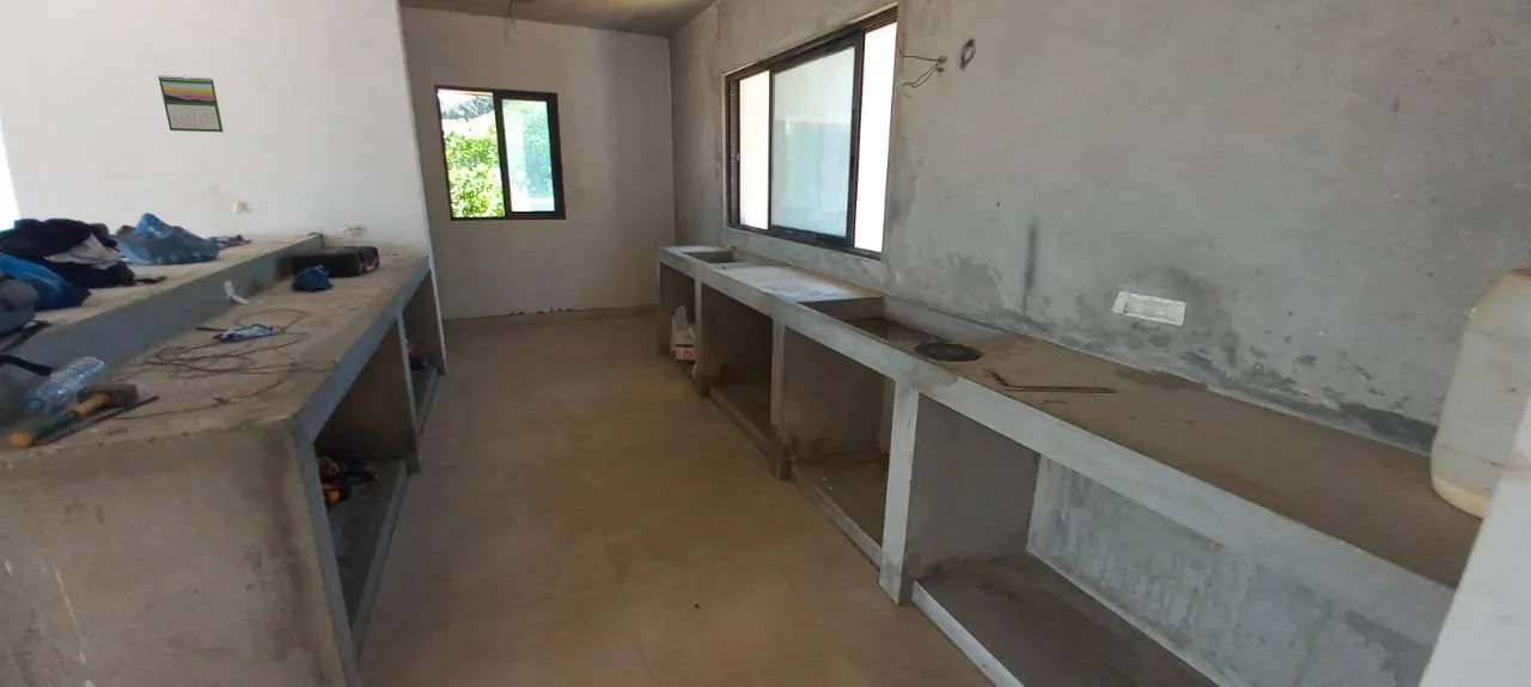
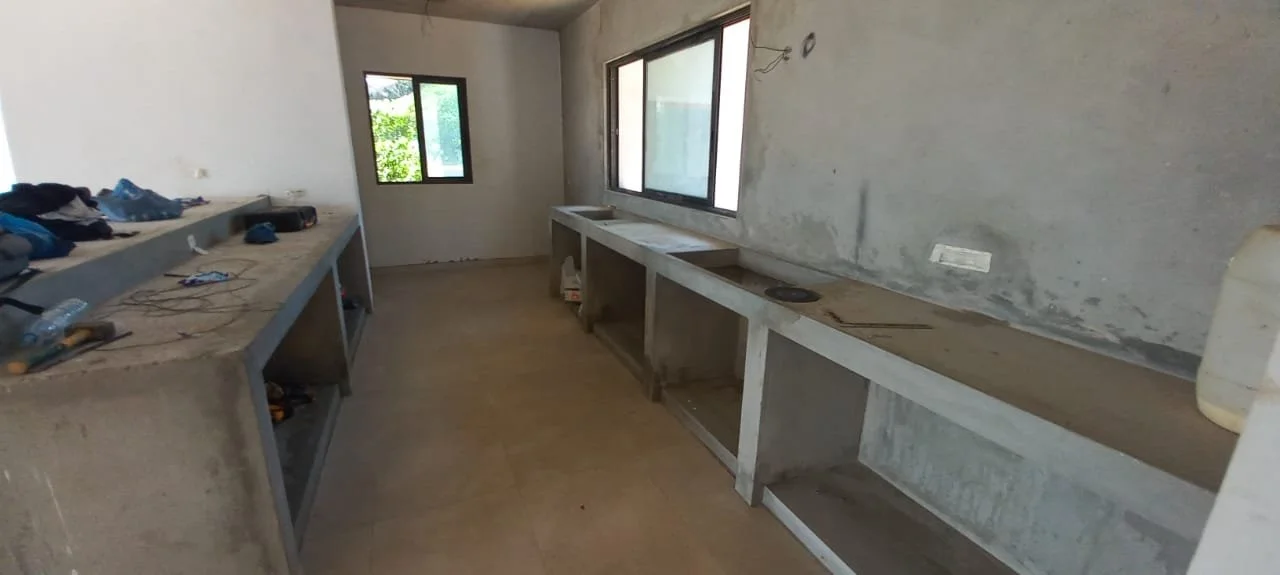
- calendar [157,74,225,134]
